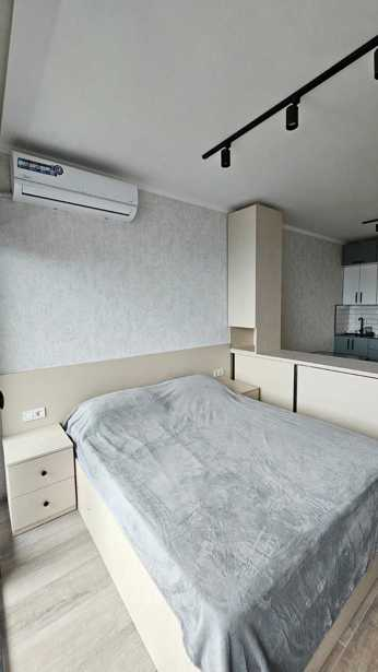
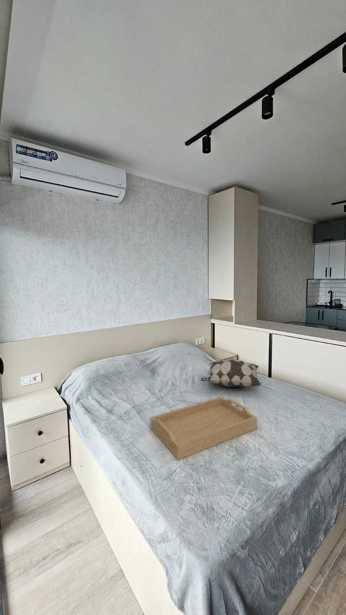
+ decorative pillow [200,358,262,388]
+ serving tray [149,396,258,461]
